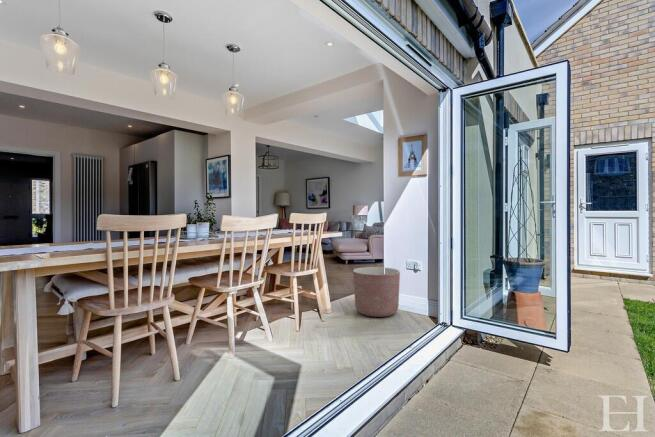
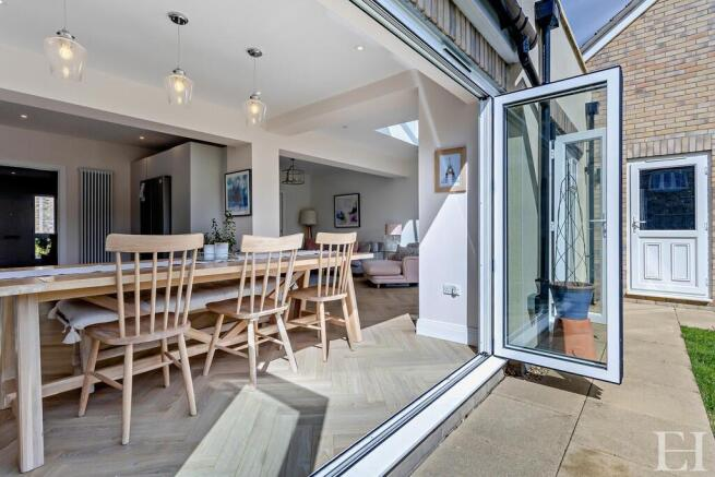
- planter [352,266,401,318]
